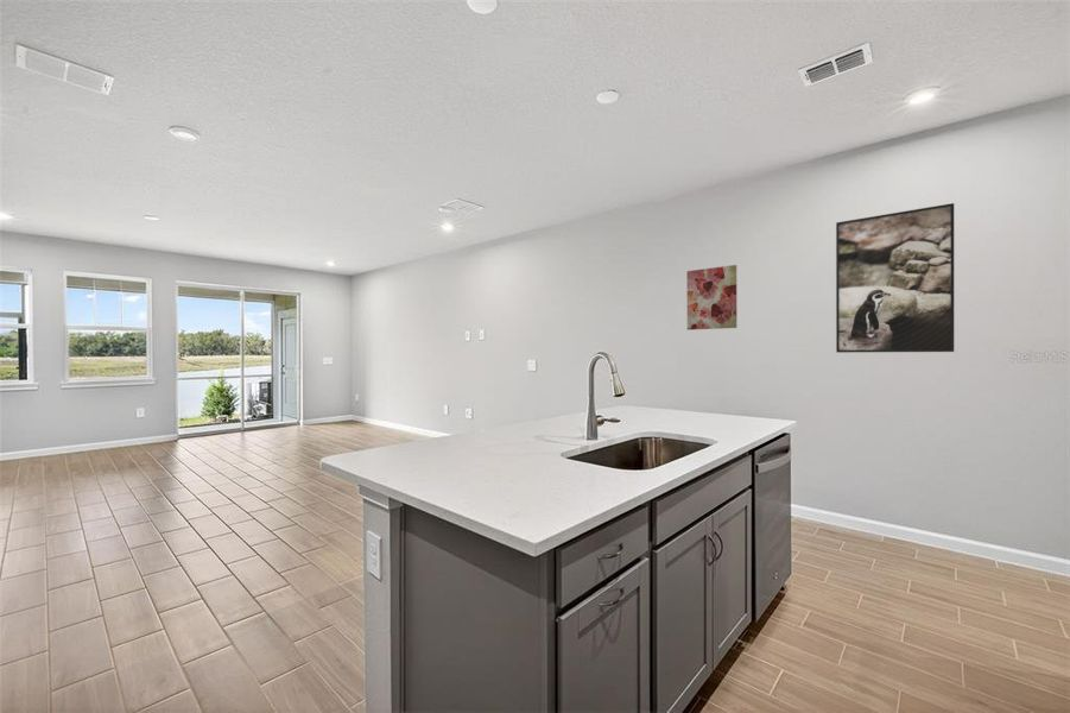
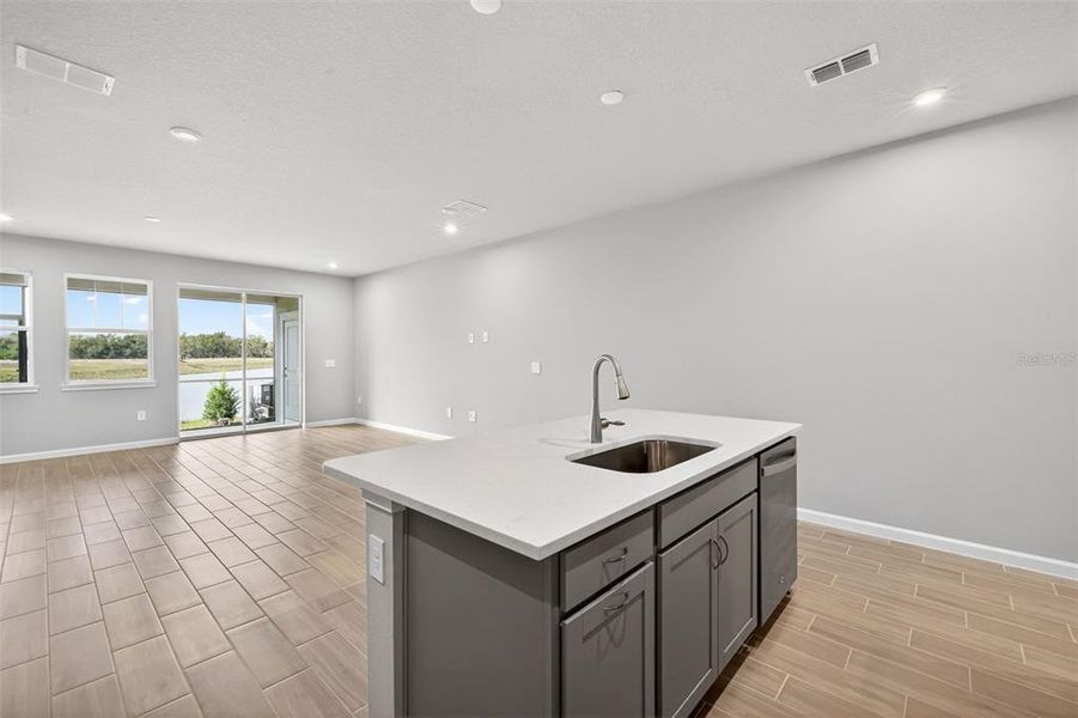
- wall art [686,264,737,332]
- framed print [835,202,955,354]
